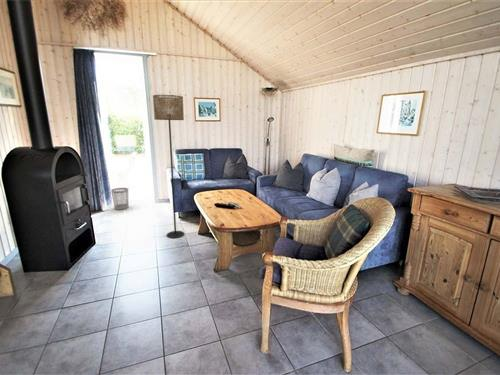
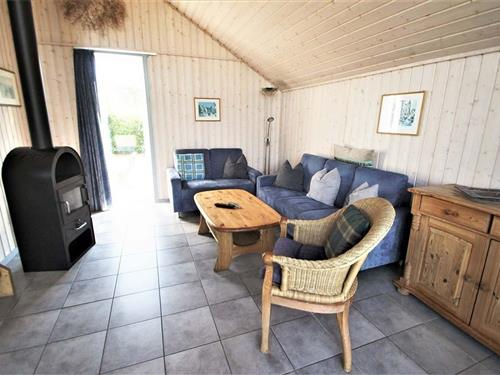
- floor lamp [152,94,185,239]
- wastebasket [110,187,129,211]
